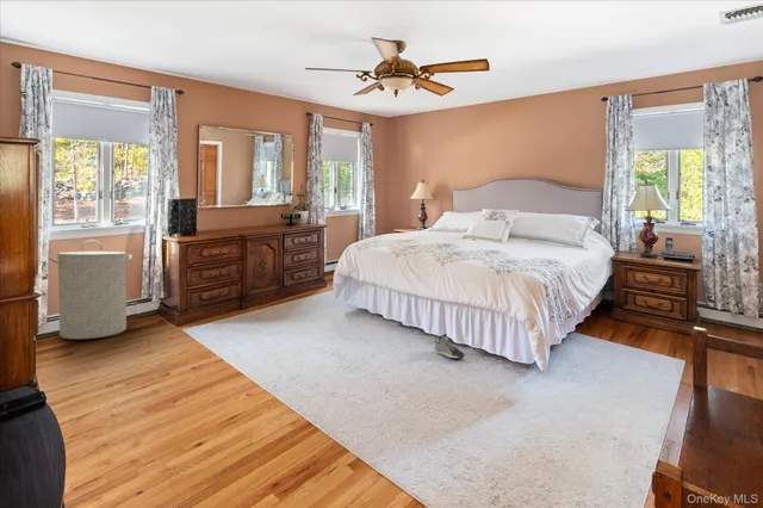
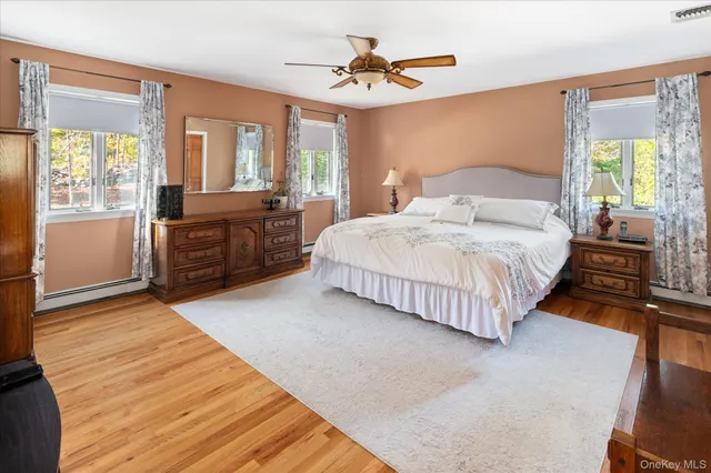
- laundry hamper [48,238,134,340]
- sneaker [432,333,465,360]
